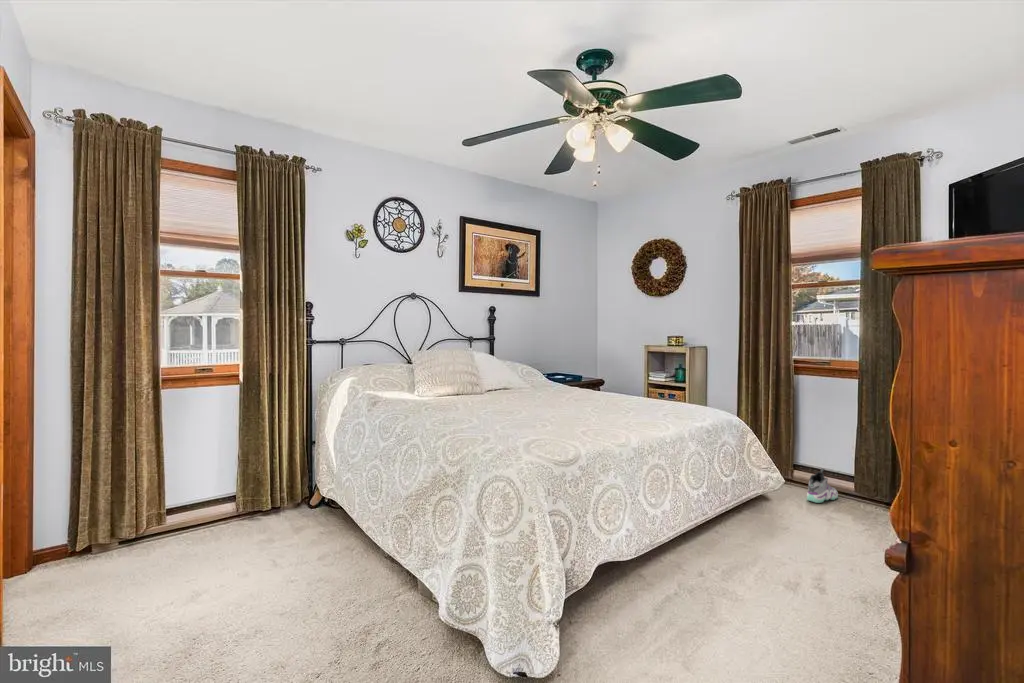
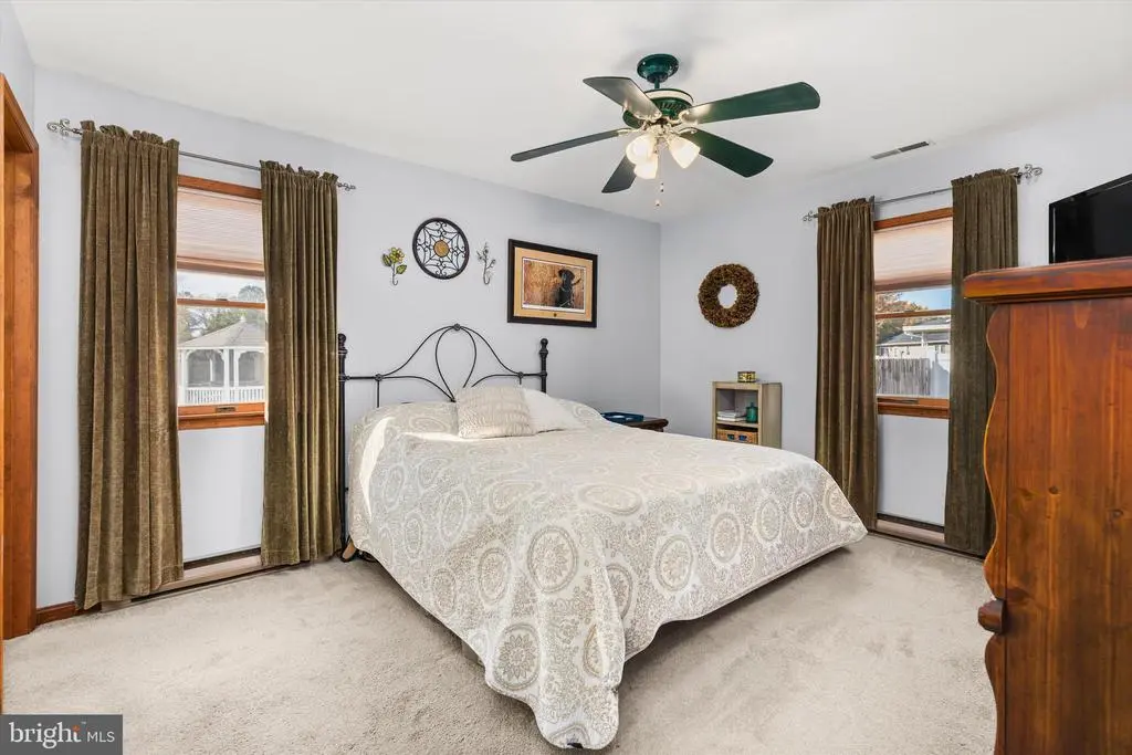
- sneaker [806,467,839,504]
